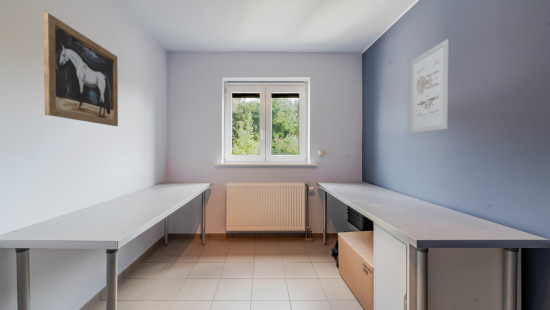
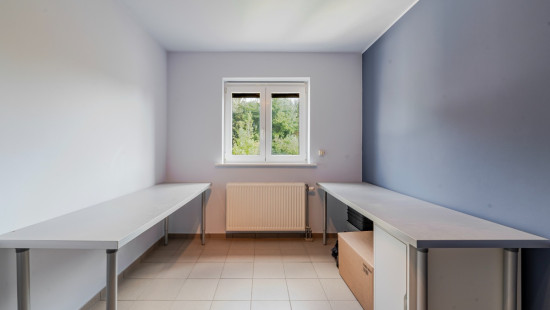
- wall art [43,12,119,127]
- wall art [410,38,449,134]
